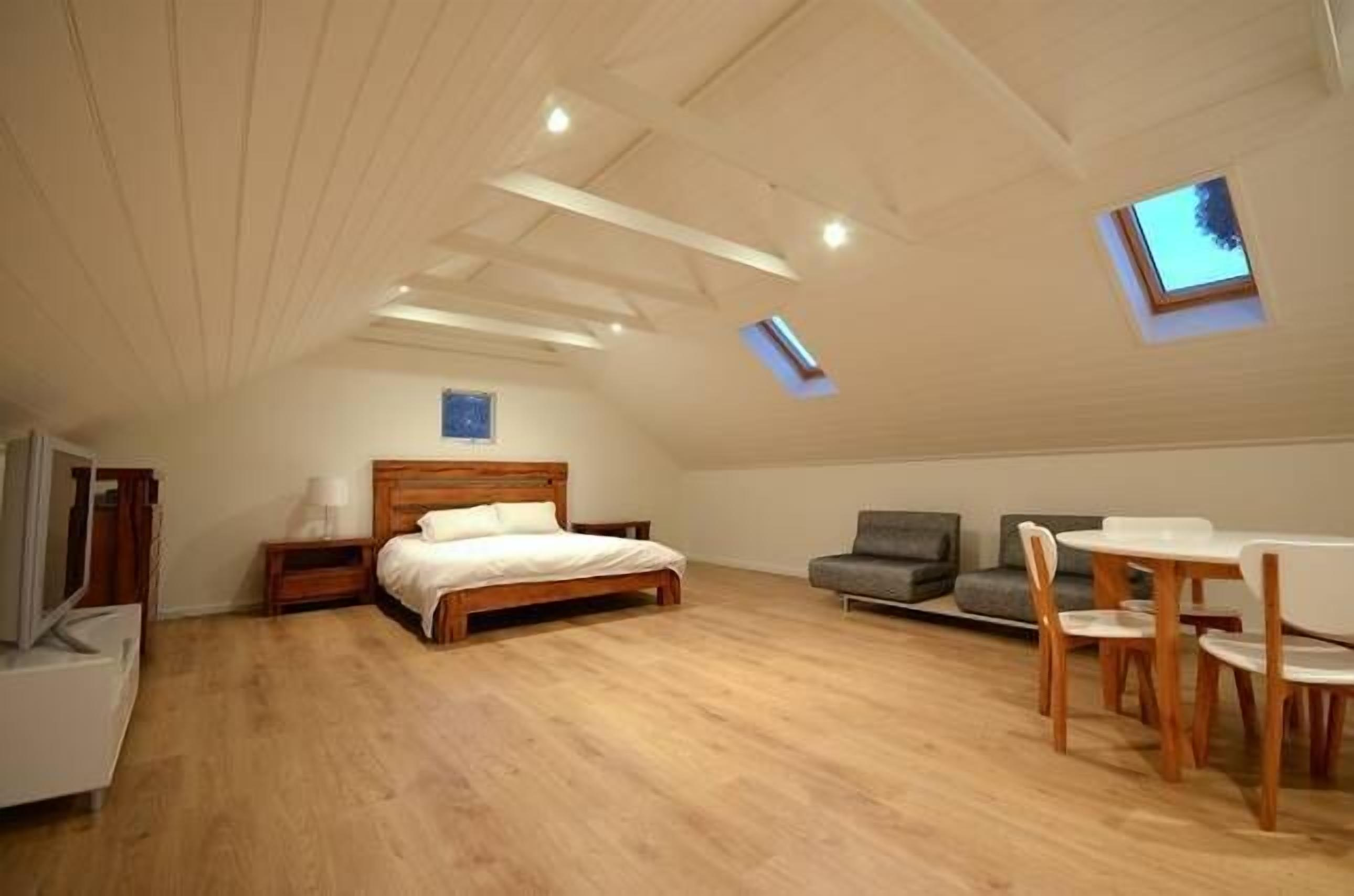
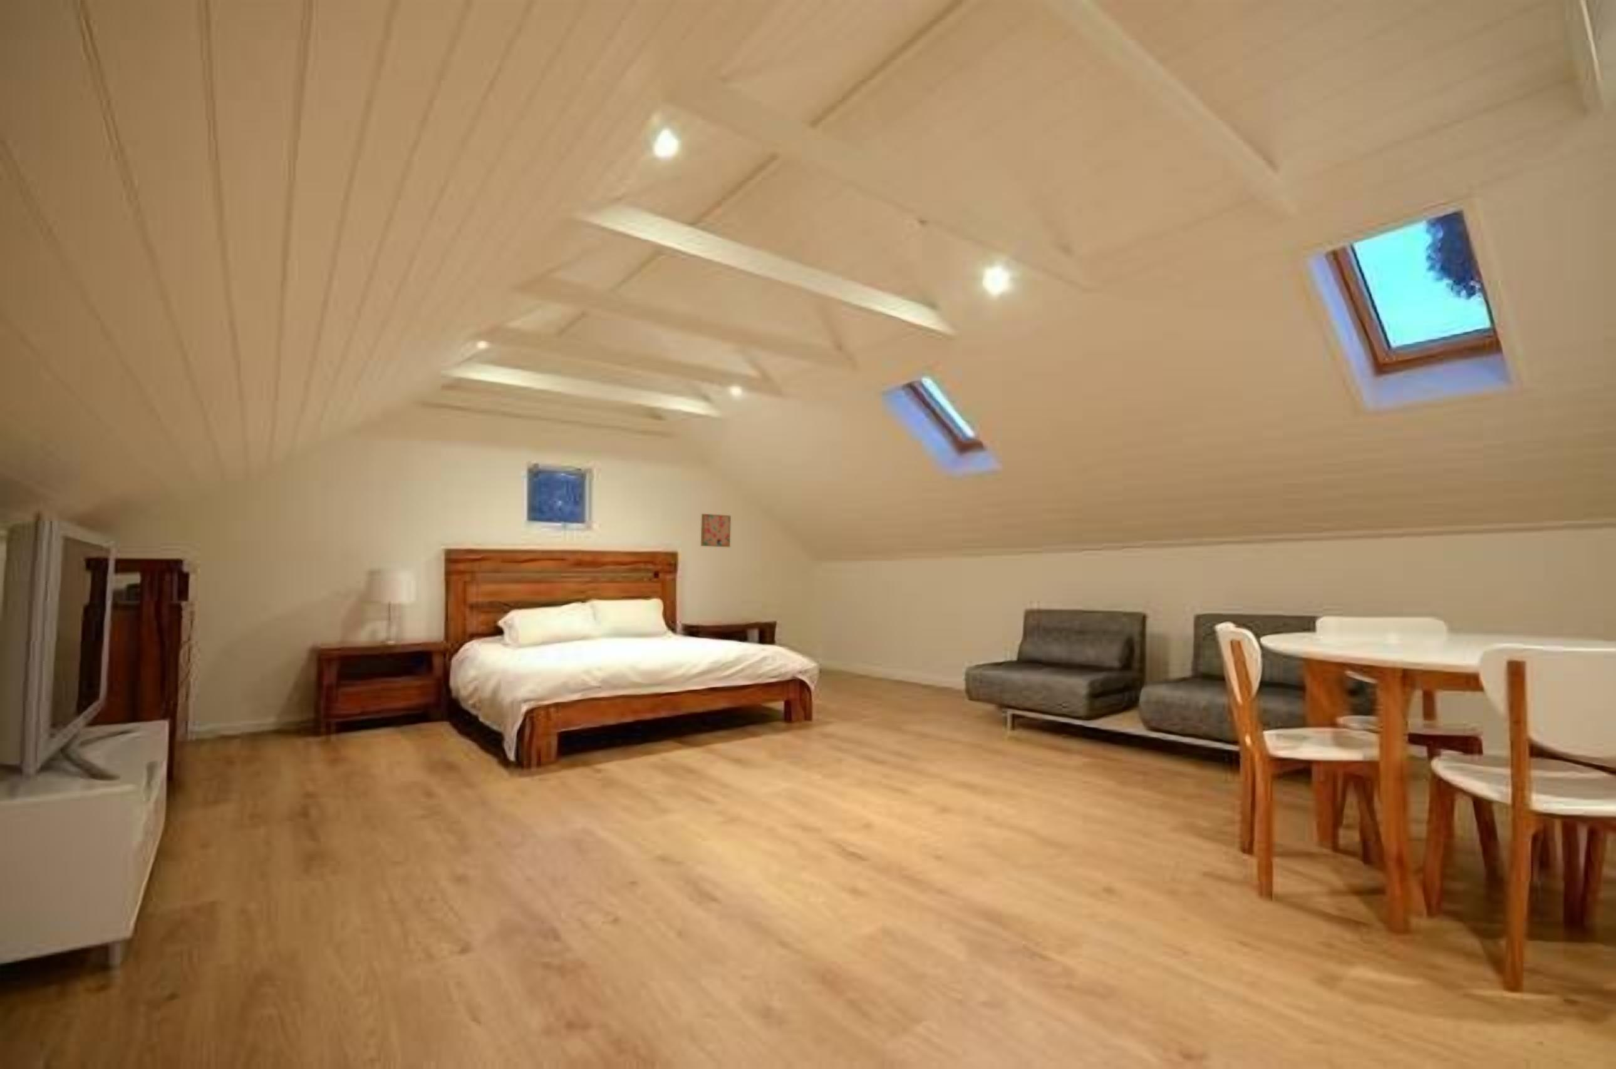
+ wall art [701,513,732,548]
